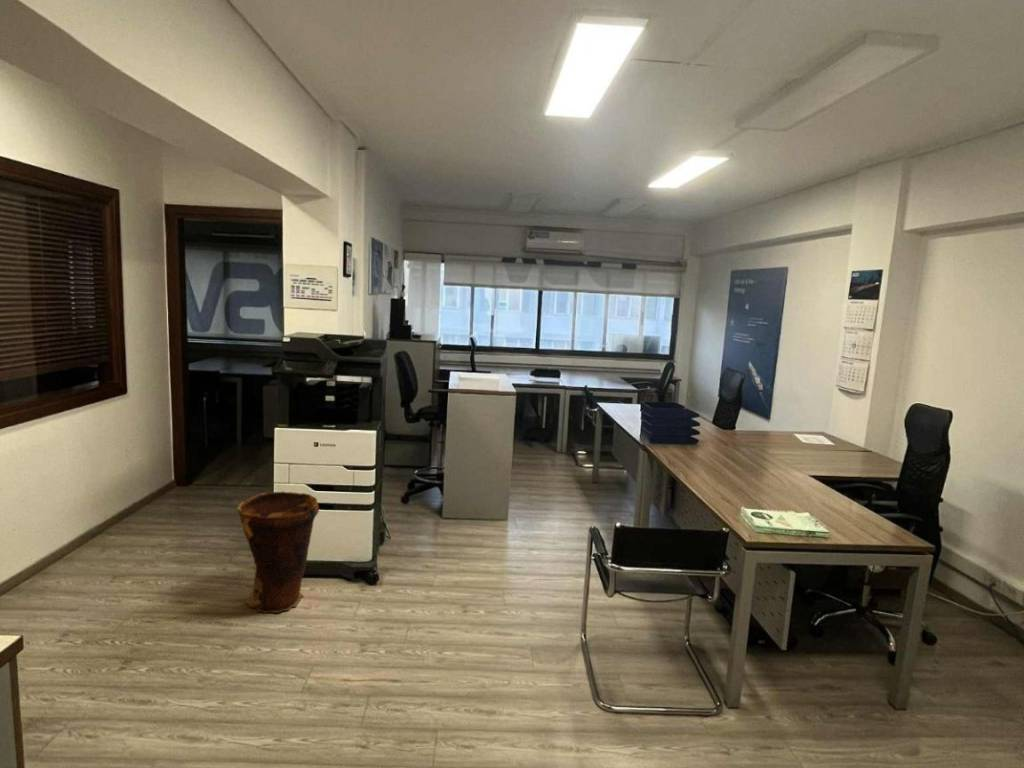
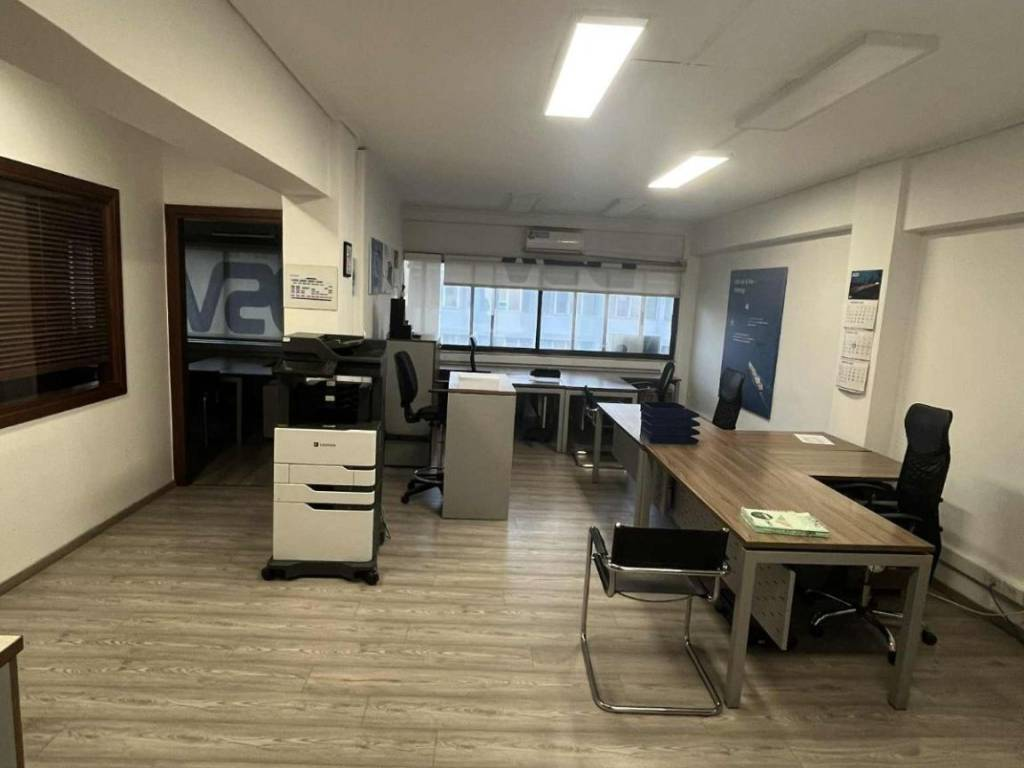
- trash bin [236,491,320,614]
